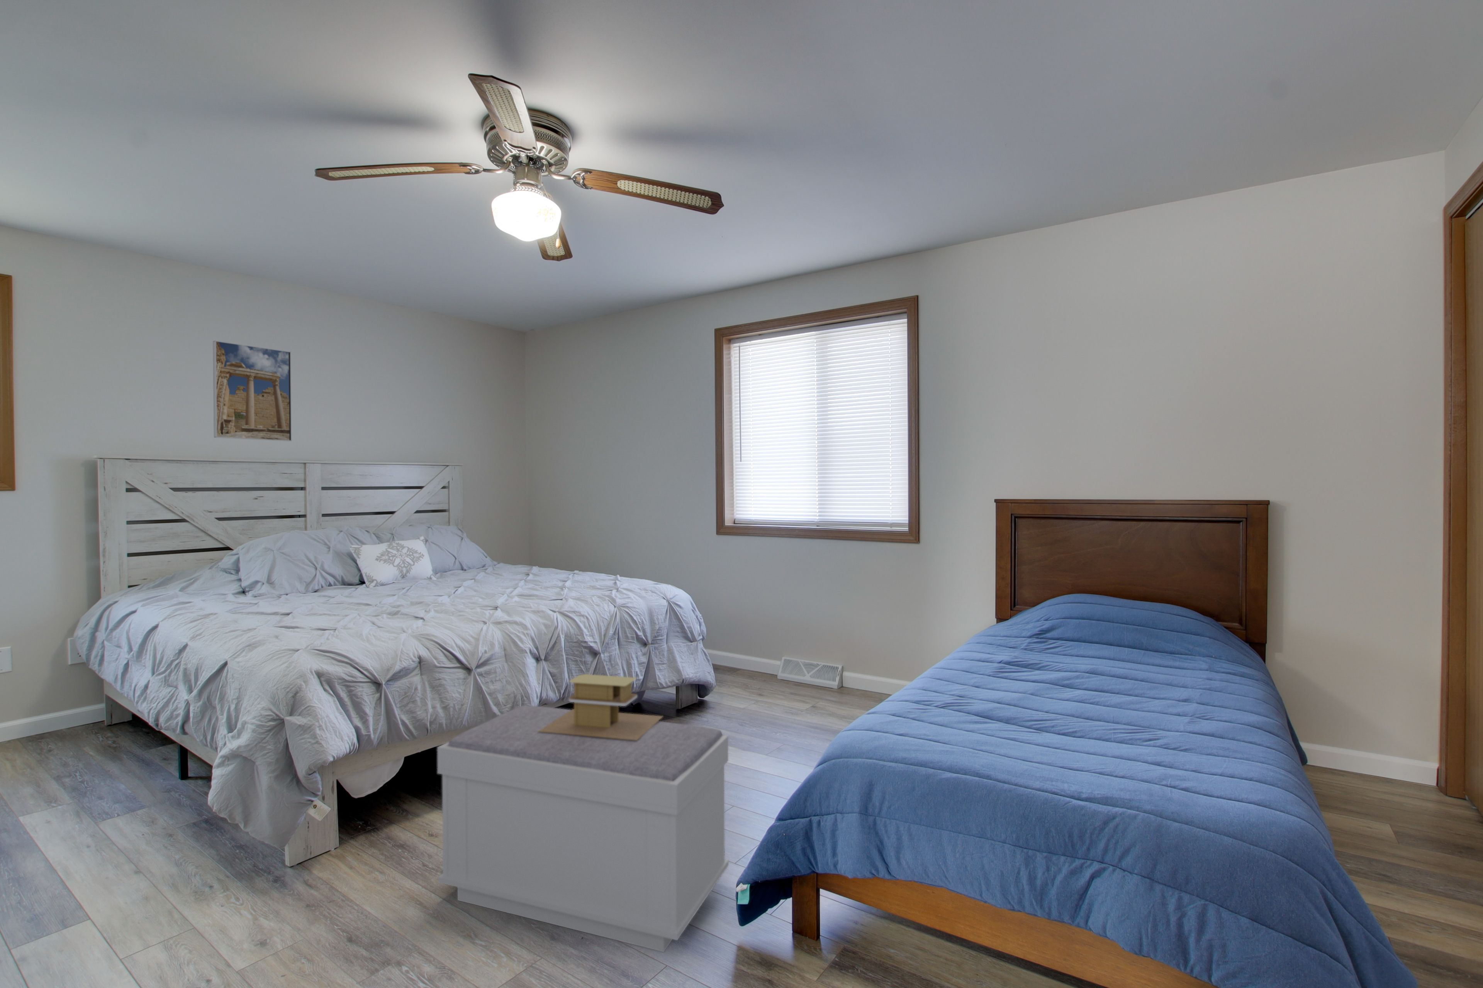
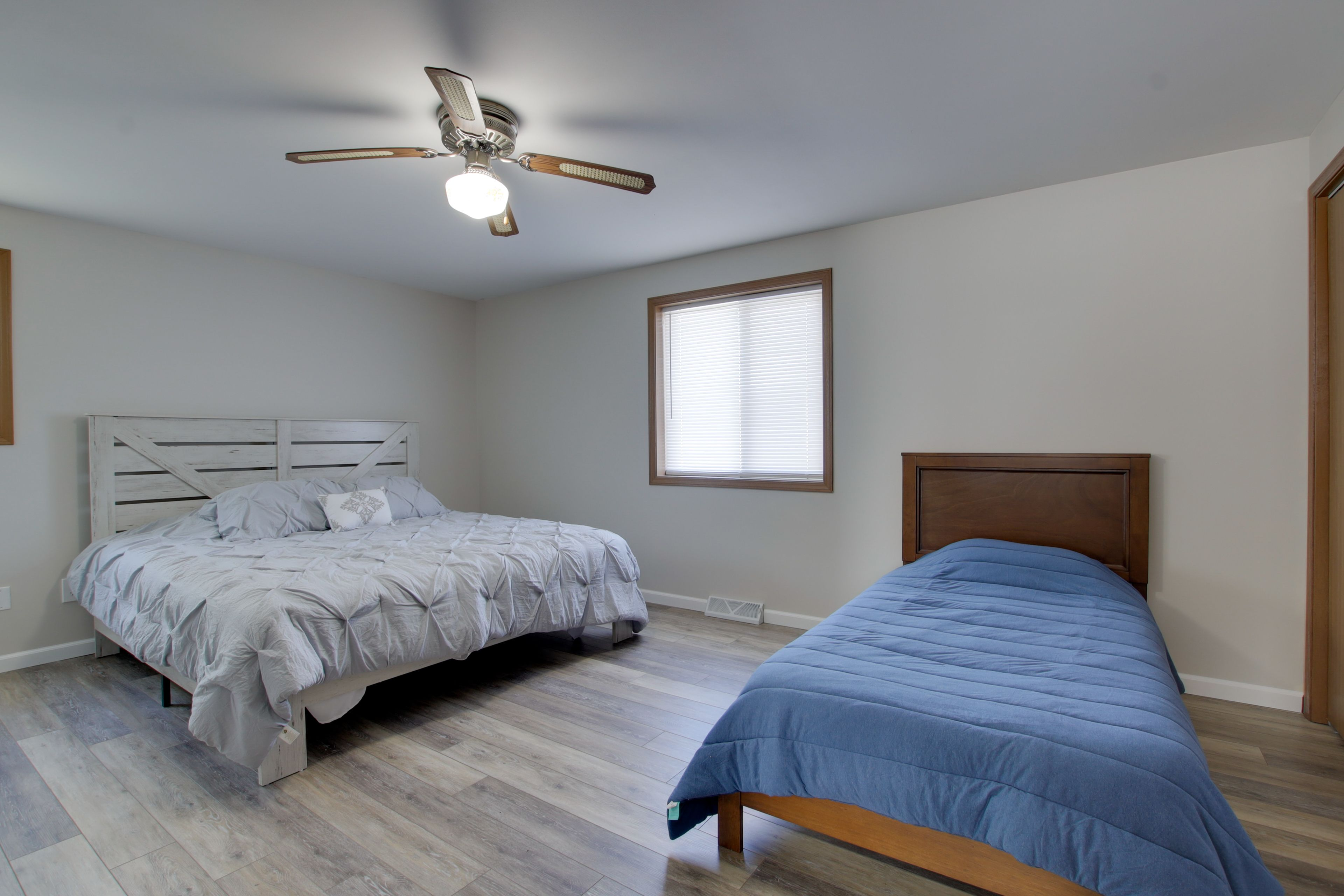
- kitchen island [538,674,663,740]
- bench [437,705,729,953]
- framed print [213,340,292,442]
